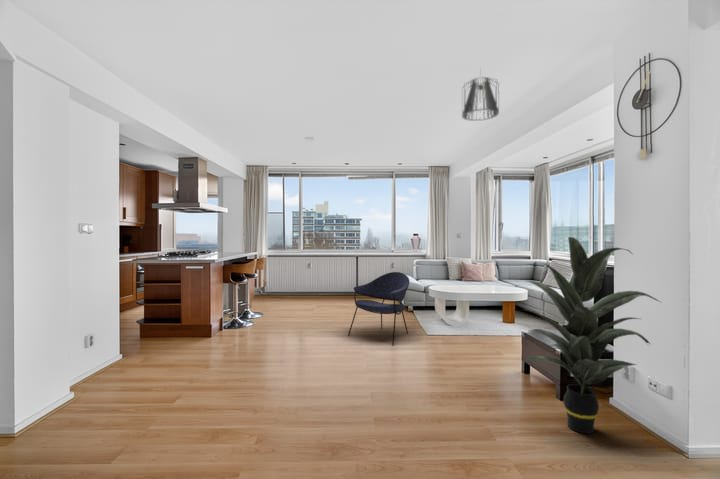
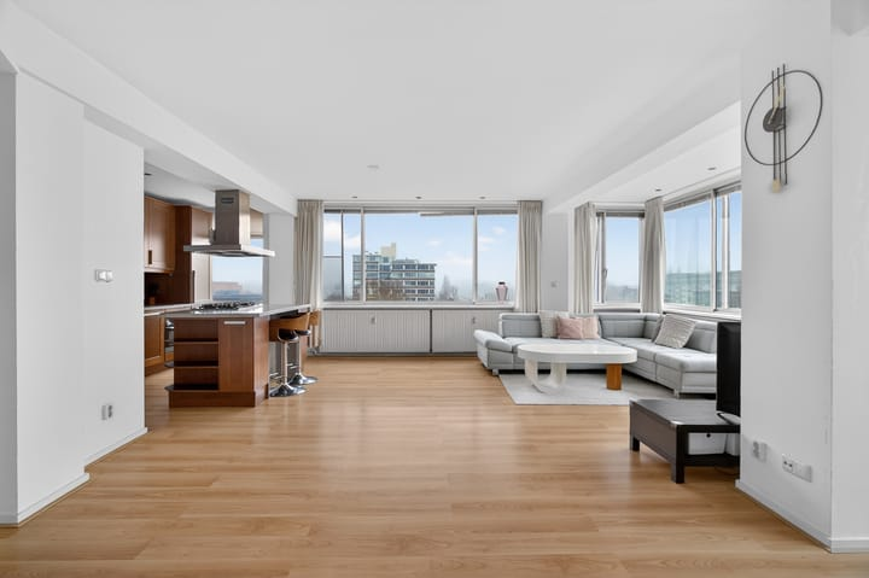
- chair [347,271,410,345]
- indoor plant [522,236,661,435]
- pendant light [461,66,500,122]
